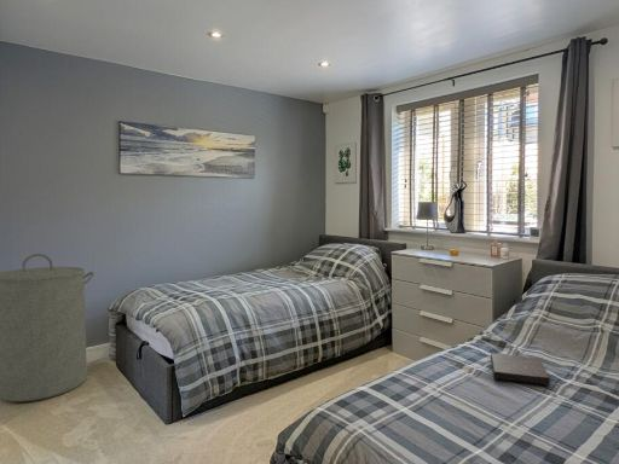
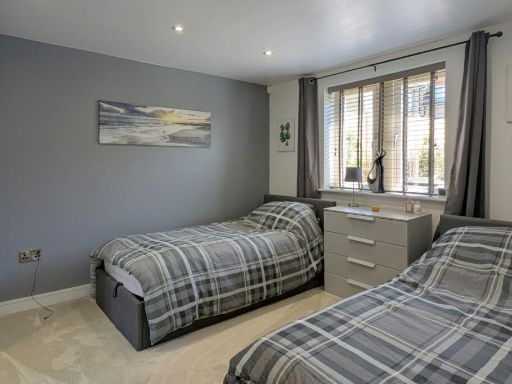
- book [490,352,551,387]
- laundry hamper [0,253,96,404]
